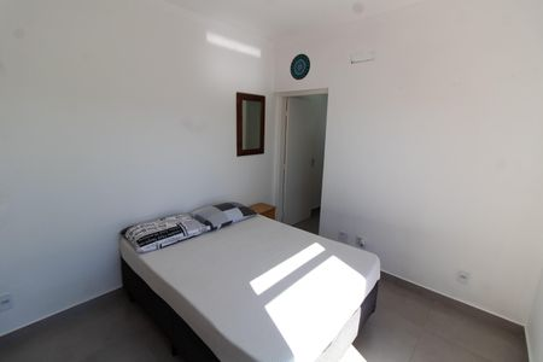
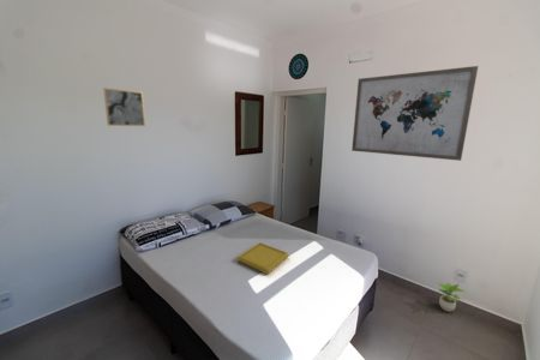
+ potted plant [437,281,467,313]
+ wall art [102,86,146,127]
+ wall art [350,65,480,162]
+ serving tray [236,241,290,276]
